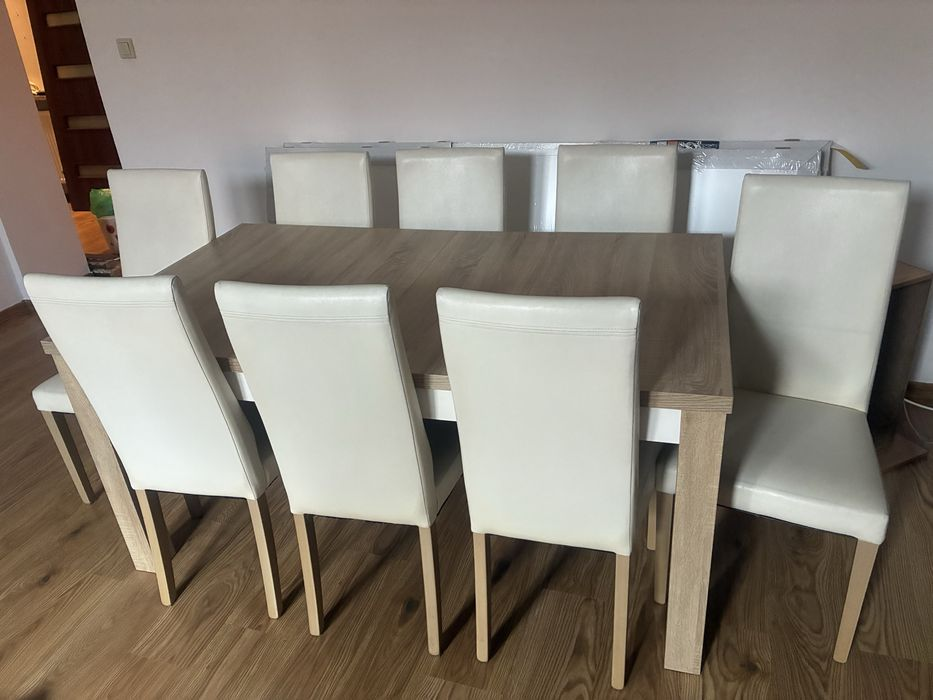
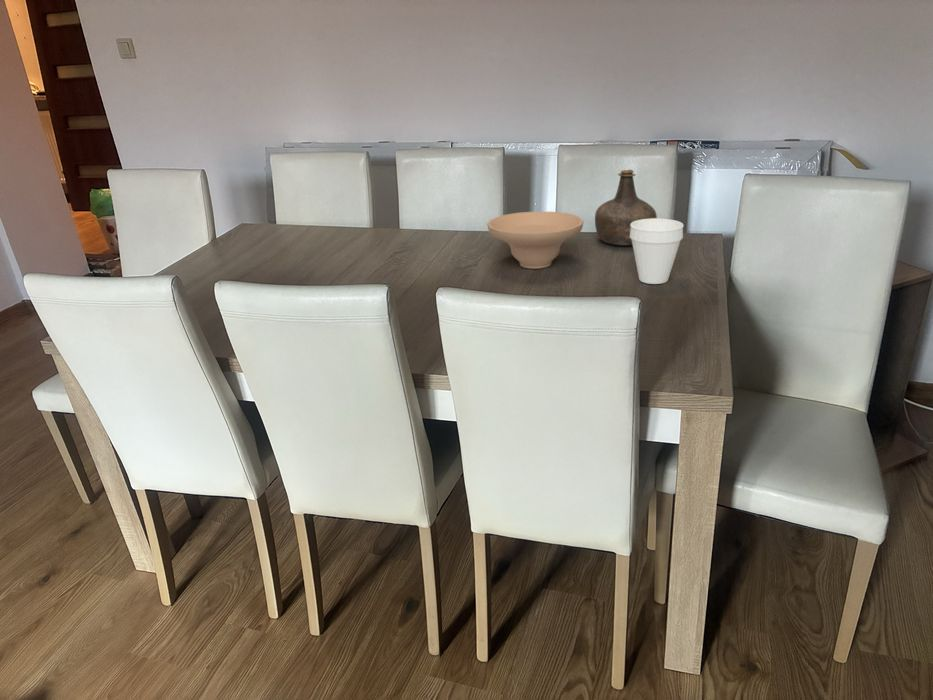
+ bowl [486,210,585,270]
+ bottle [594,169,658,247]
+ cup [630,218,684,285]
